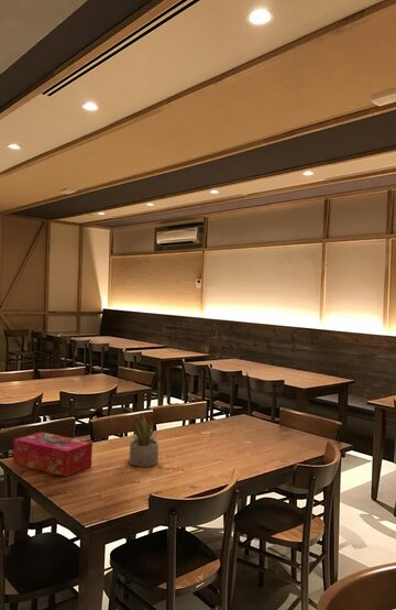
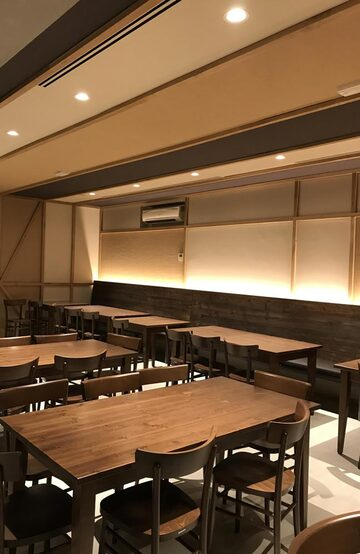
- succulent plant [128,414,160,468]
- tissue box [12,431,94,478]
